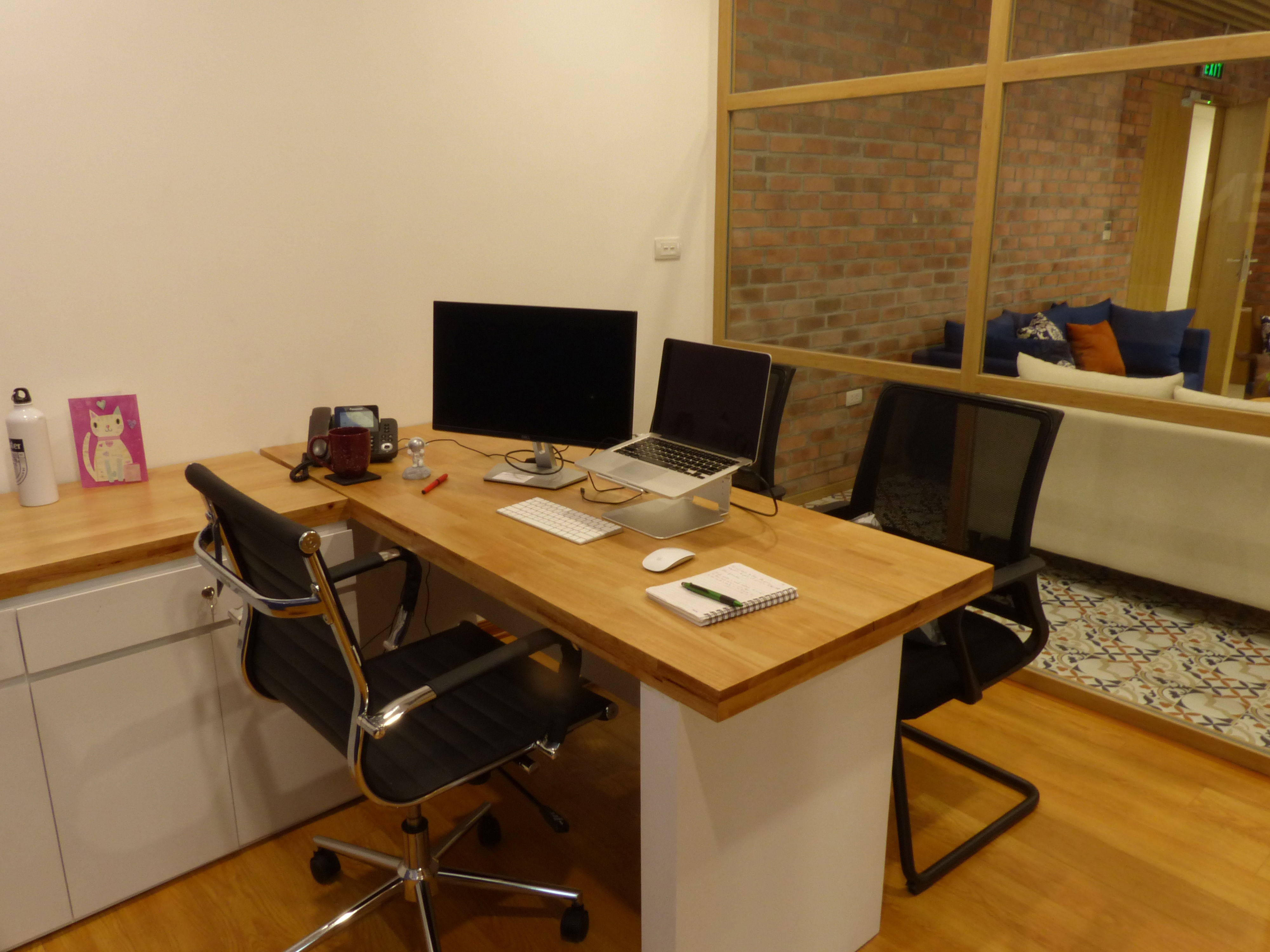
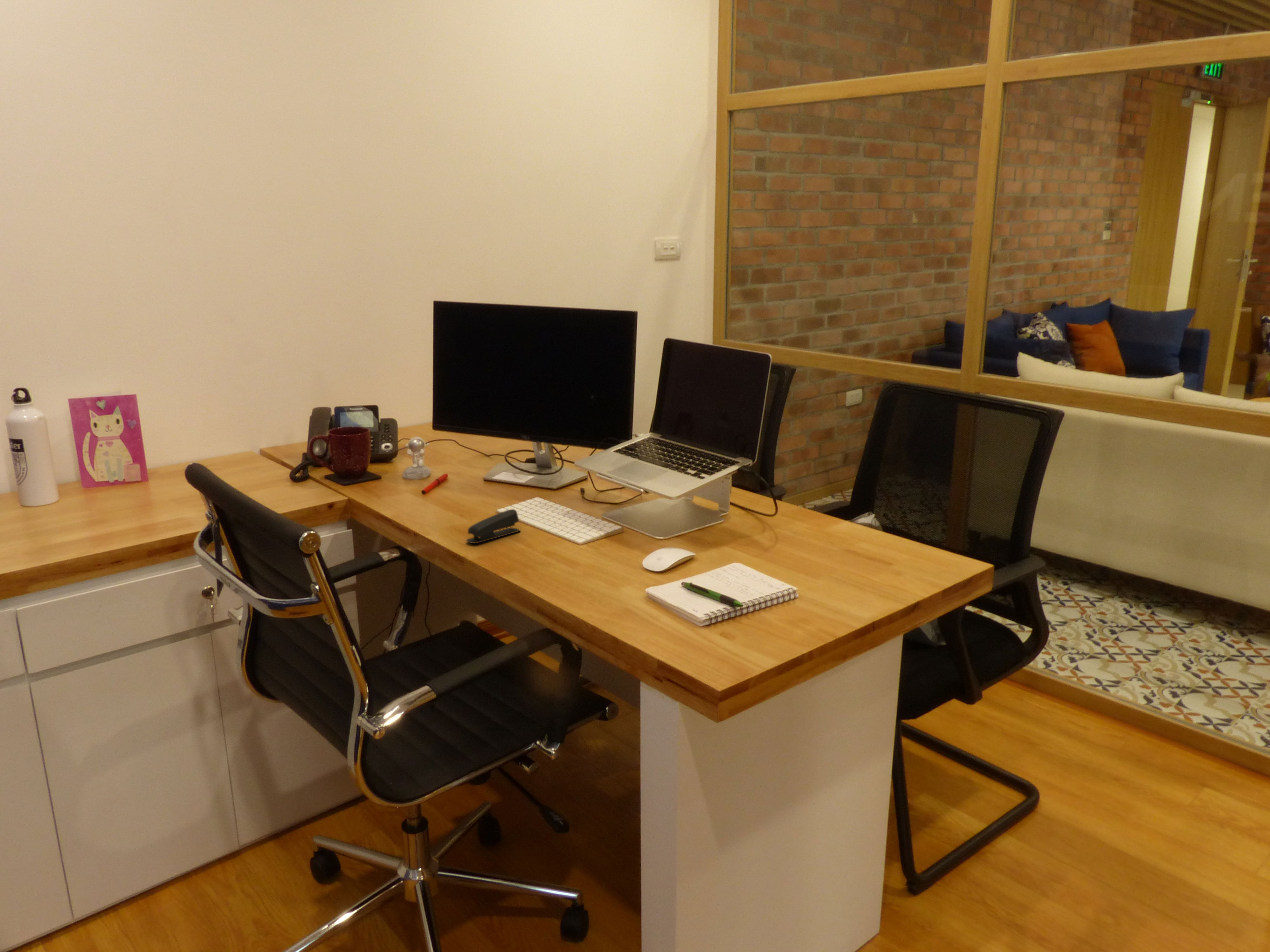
+ stapler [466,509,521,544]
